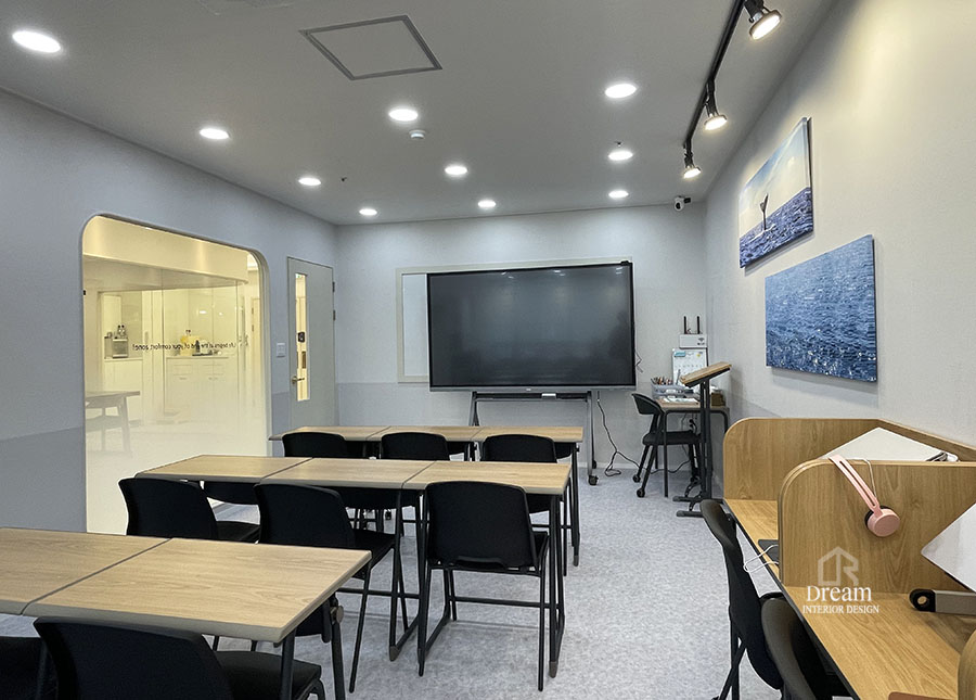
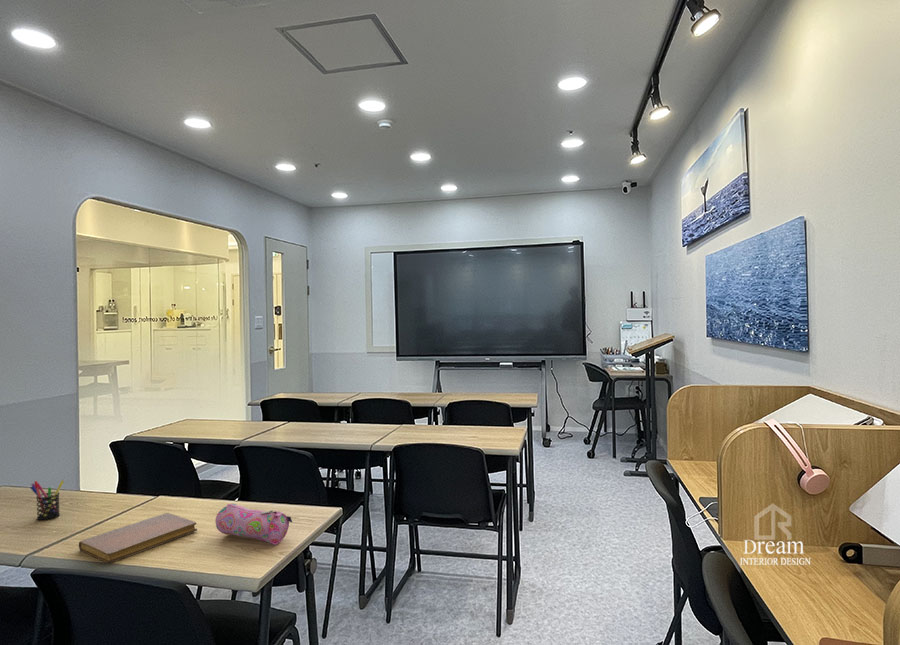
+ pen holder [29,479,65,521]
+ notebook [78,512,198,564]
+ pencil case [215,503,293,546]
